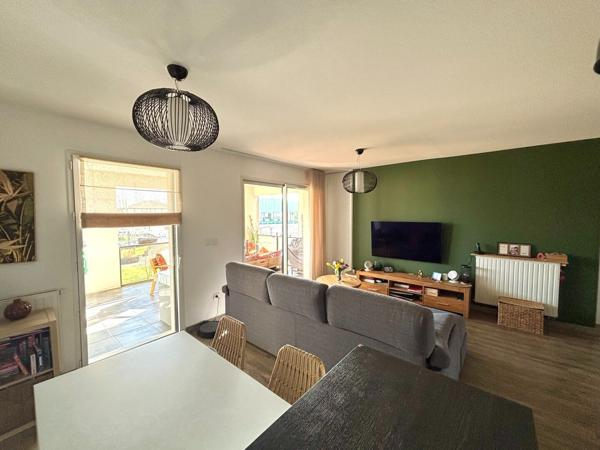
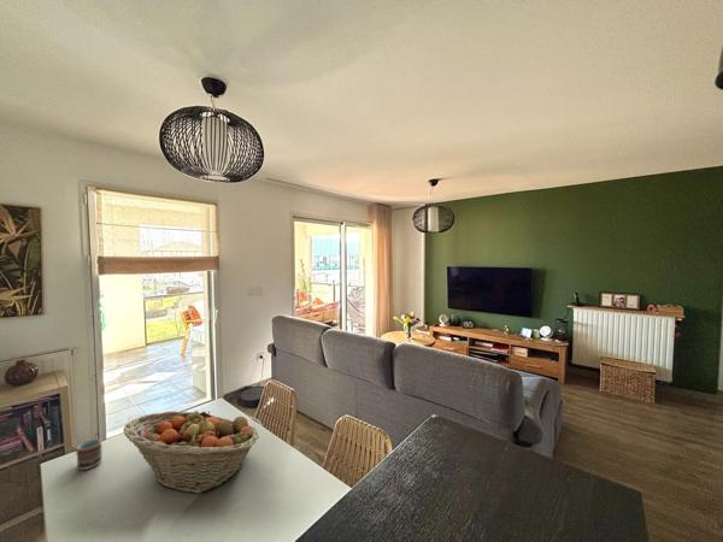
+ fruit basket [122,410,260,494]
+ cup [75,437,104,471]
